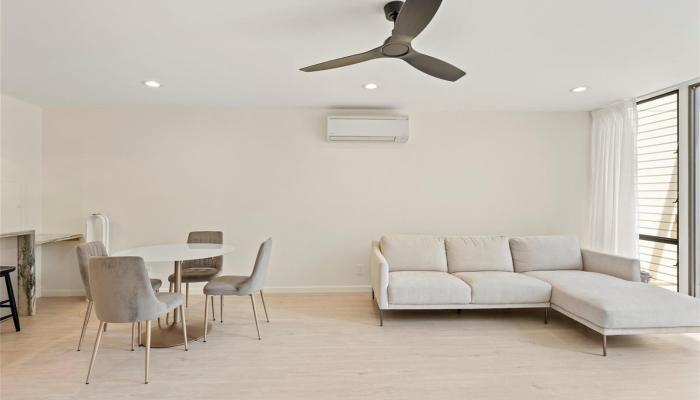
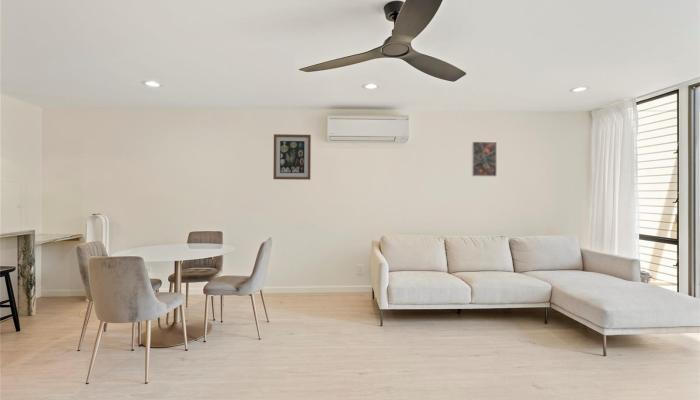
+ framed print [471,141,498,178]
+ wall art [272,133,312,181]
